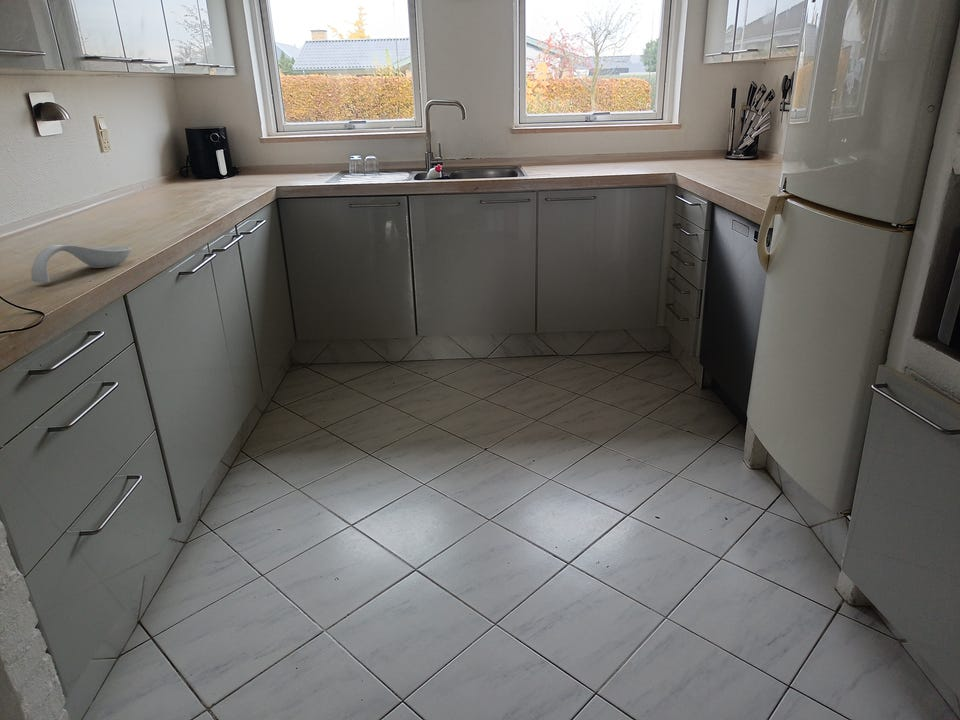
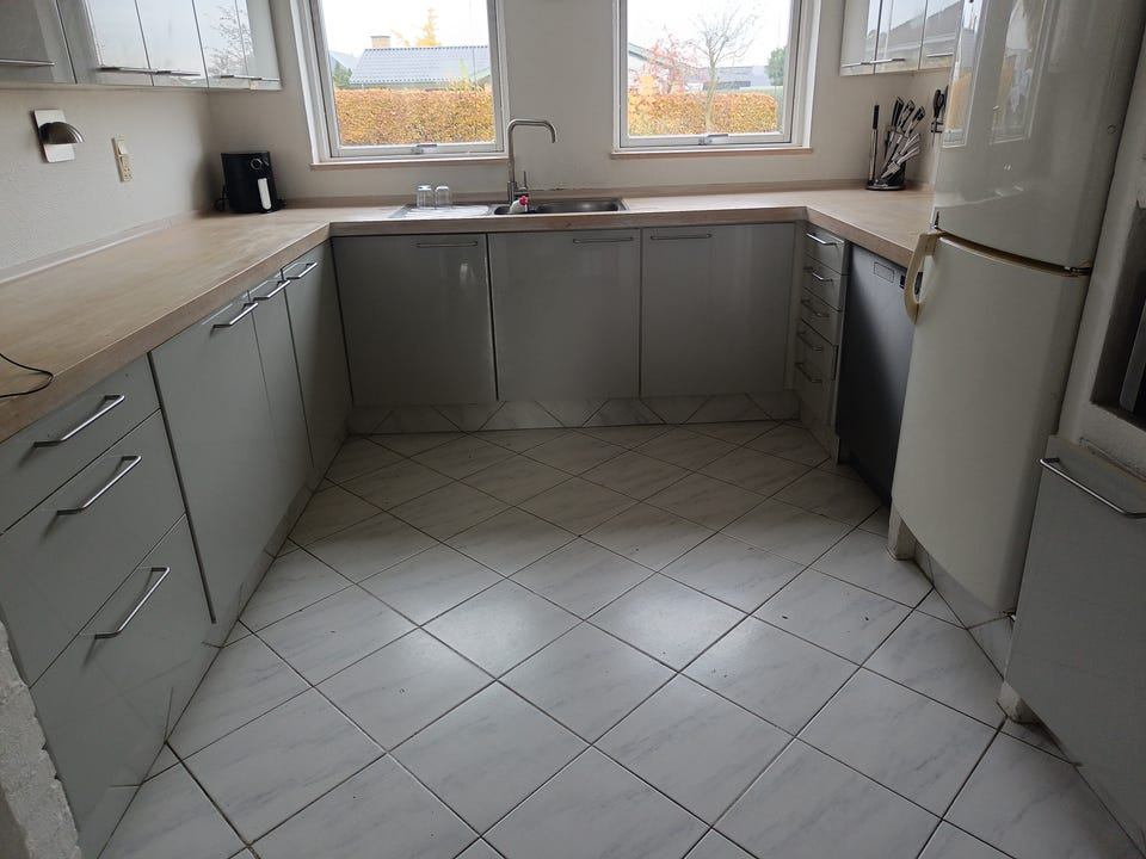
- spoon rest [30,244,132,284]
